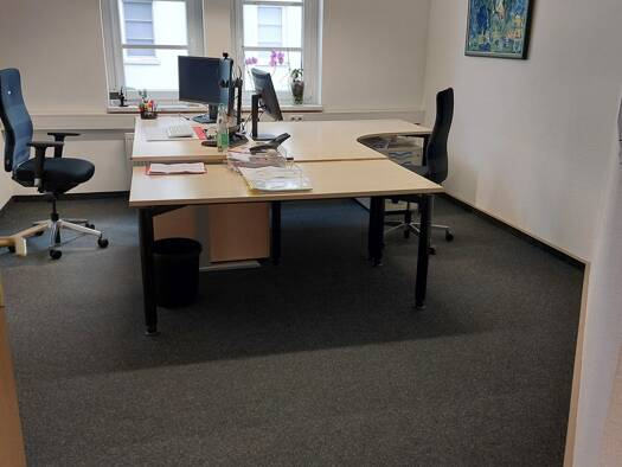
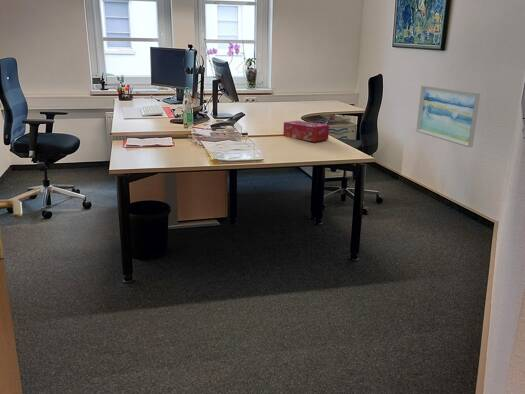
+ wall art [415,85,481,148]
+ tissue box [282,120,330,143]
